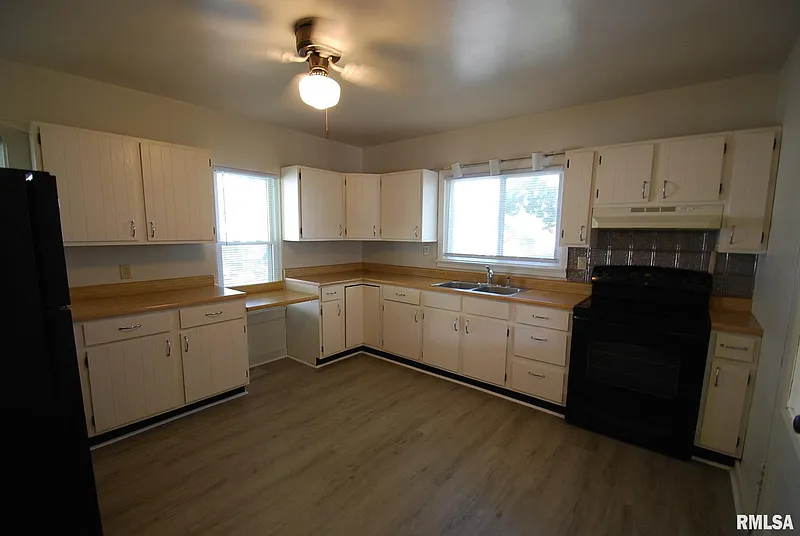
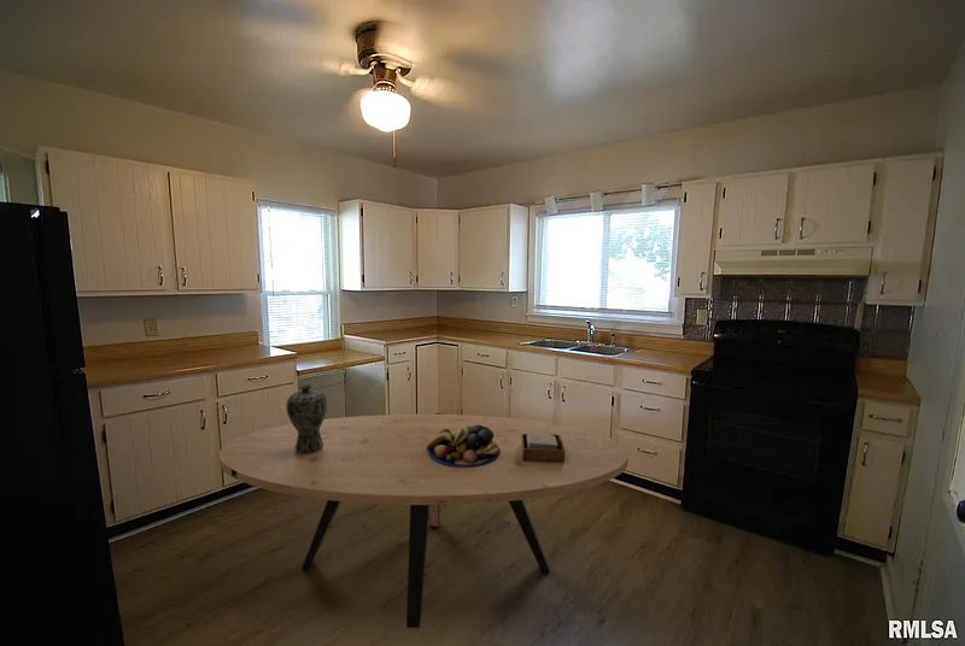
+ fruit bowl [427,424,499,466]
+ dining table [218,413,630,629]
+ napkin holder [521,434,565,462]
+ vase [285,383,328,453]
